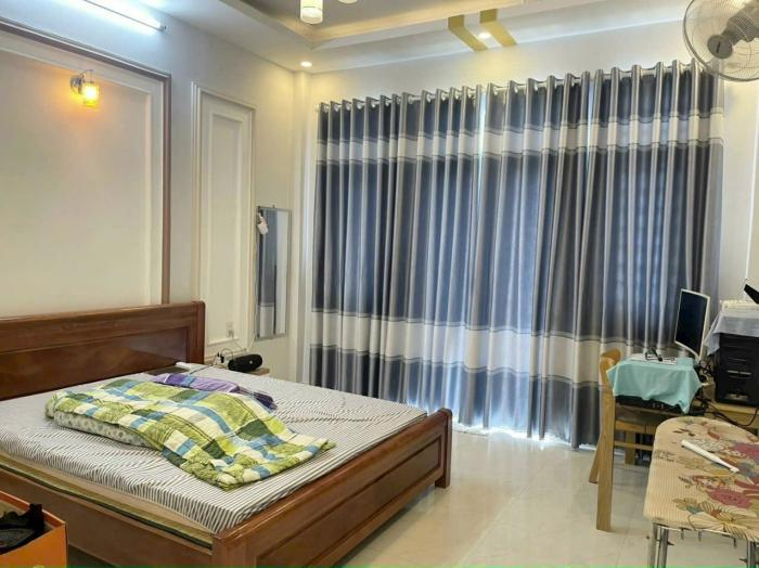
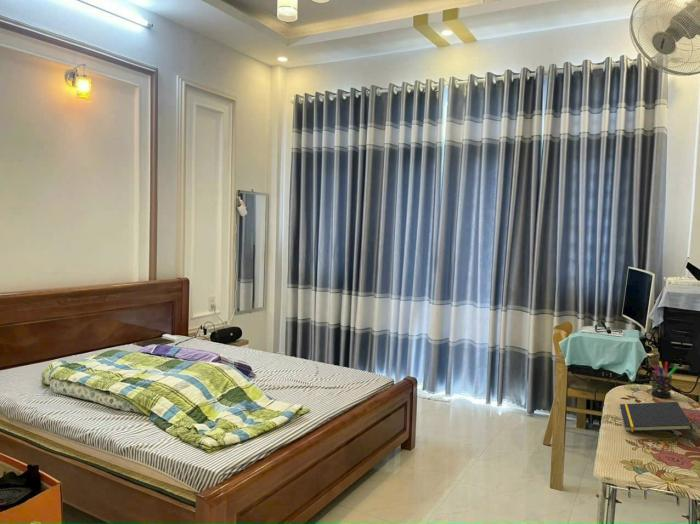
+ notepad [619,401,693,433]
+ pen holder [650,360,678,399]
